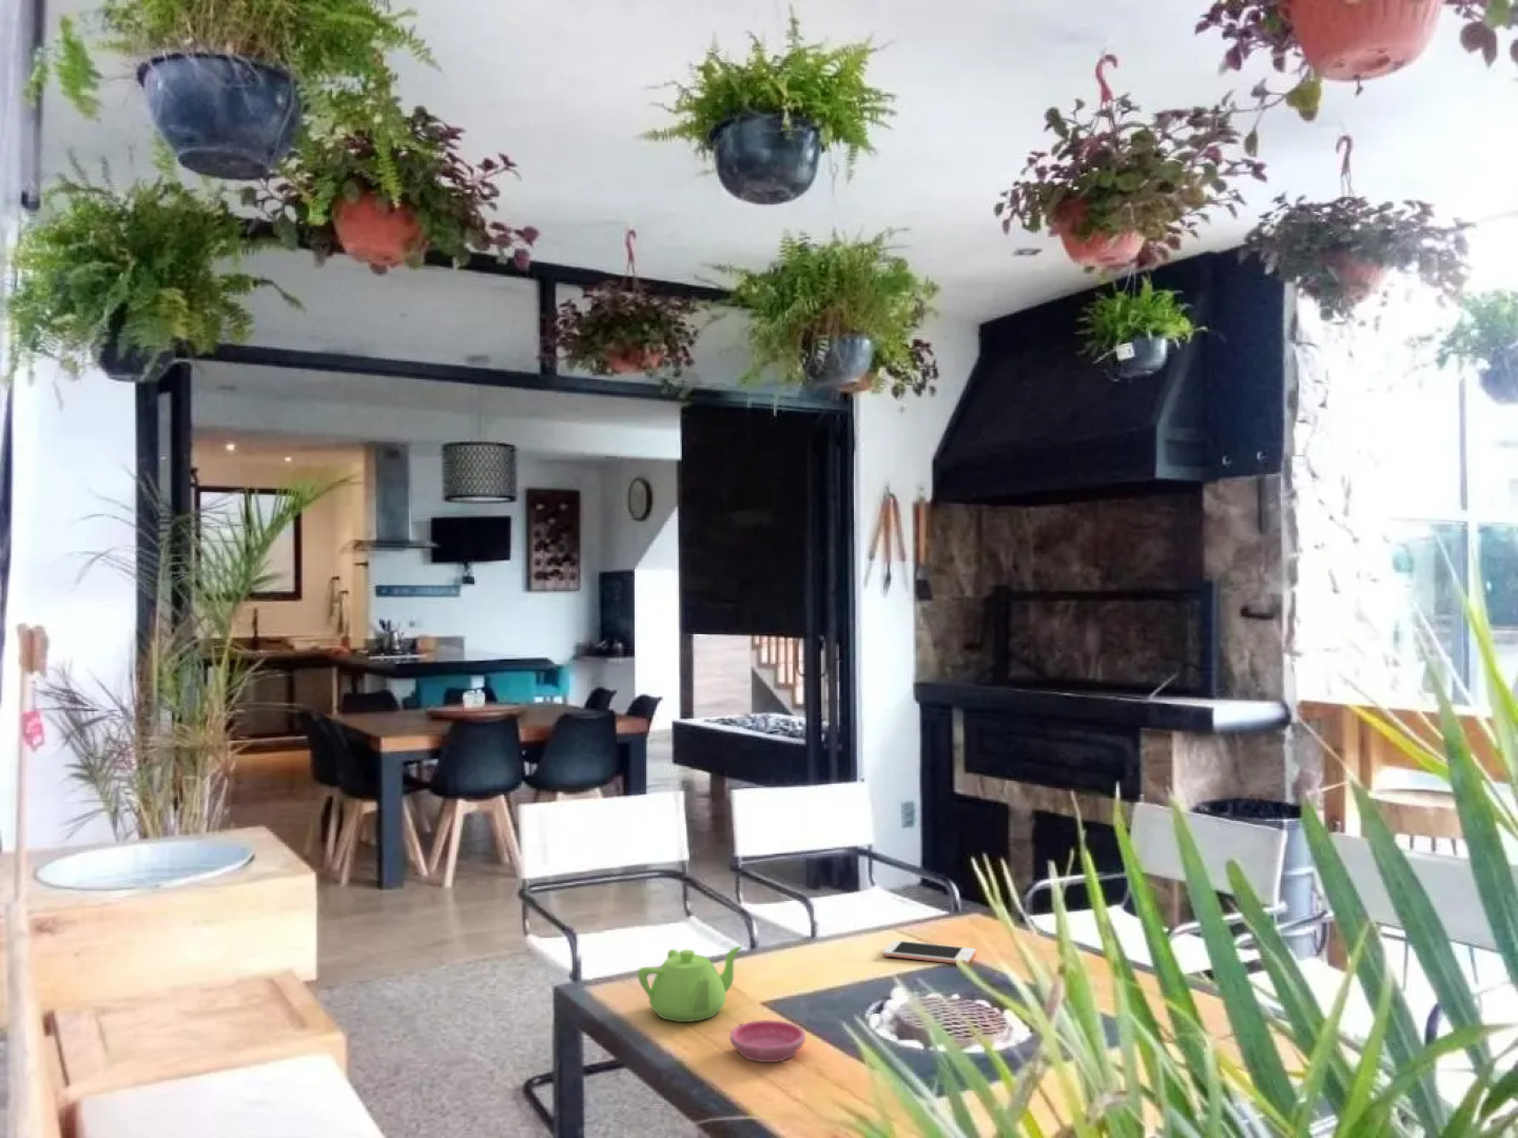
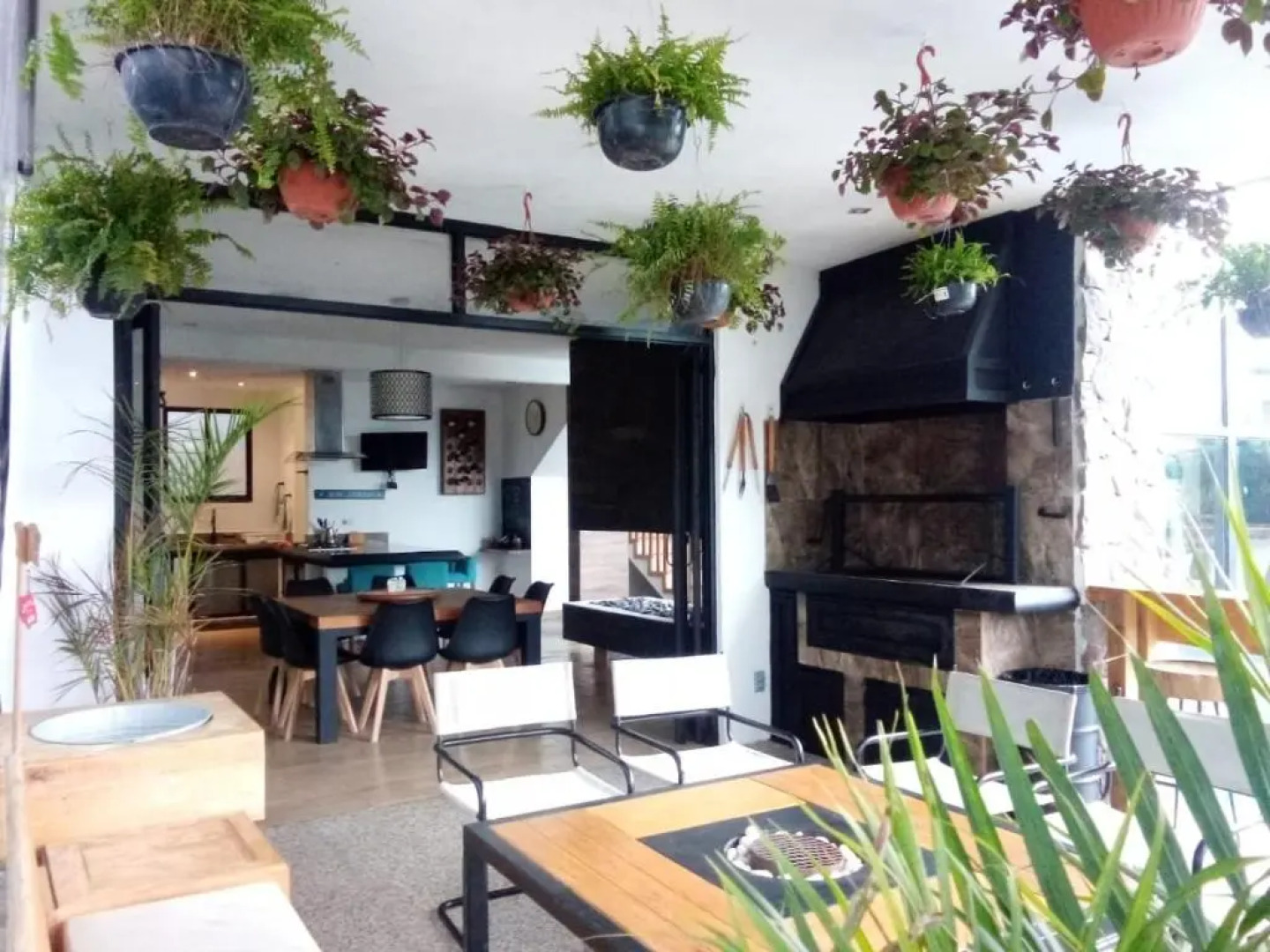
- teapot [637,946,743,1023]
- saucer [729,1018,807,1063]
- cell phone [881,940,977,965]
